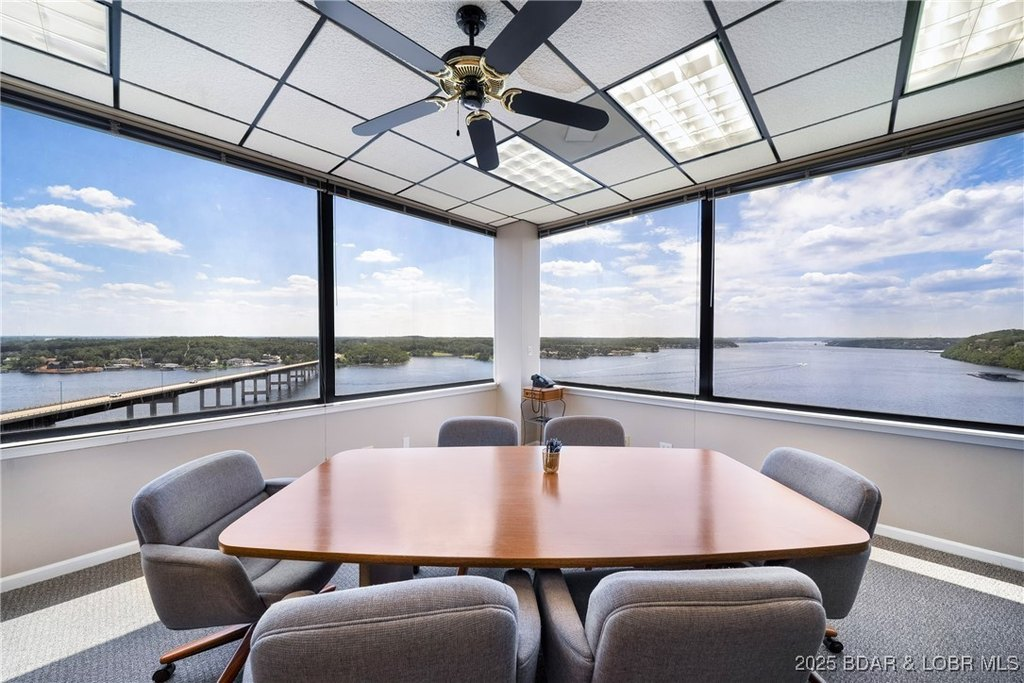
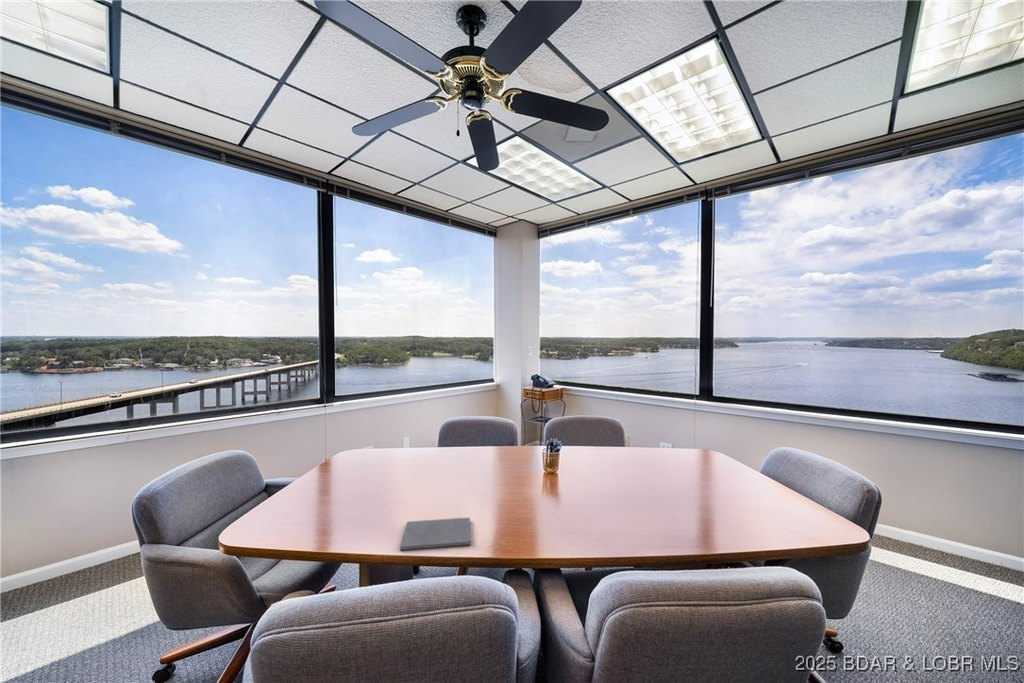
+ notepad [399,516,472,552]
